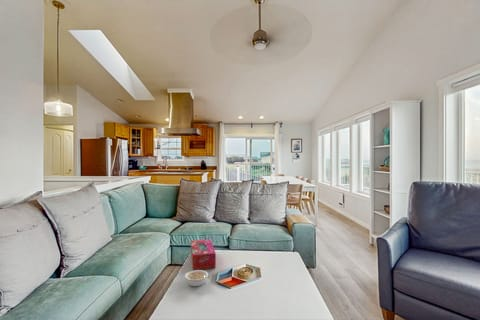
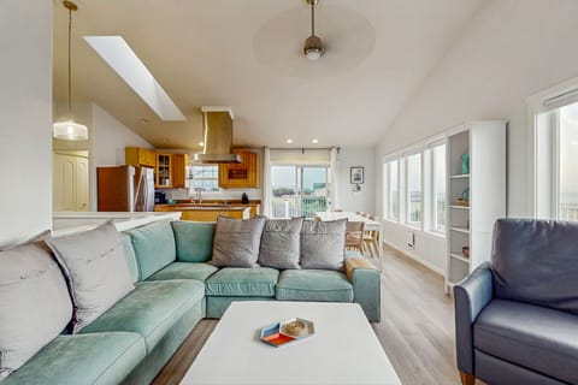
- legume [184,269,209,287]
- tissue box [190,238,217,271]
